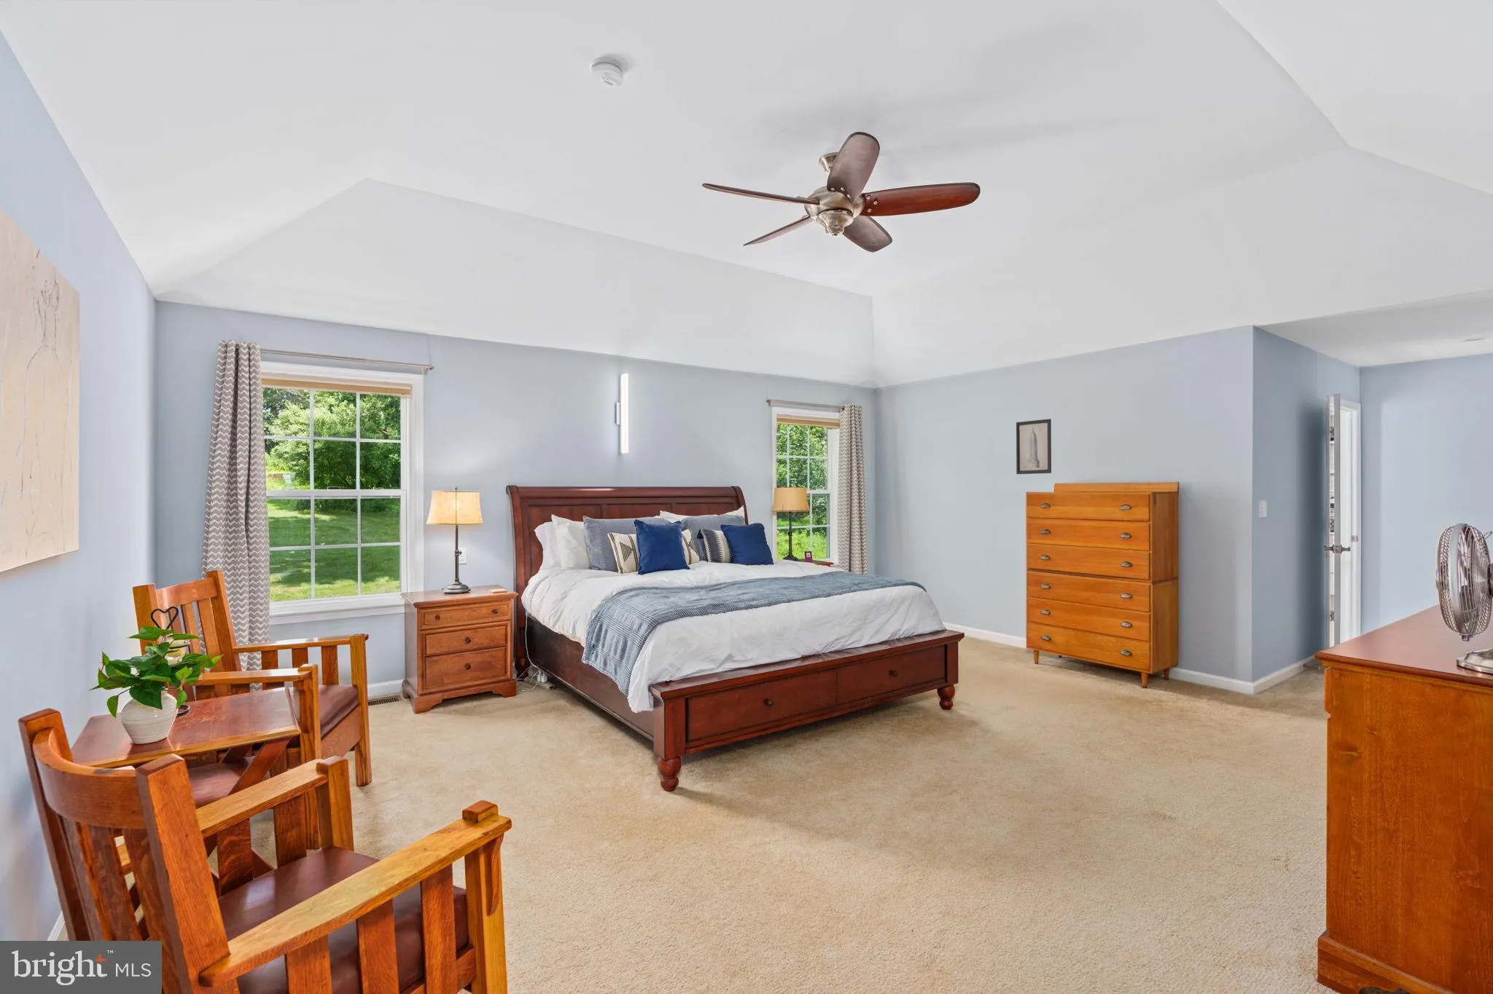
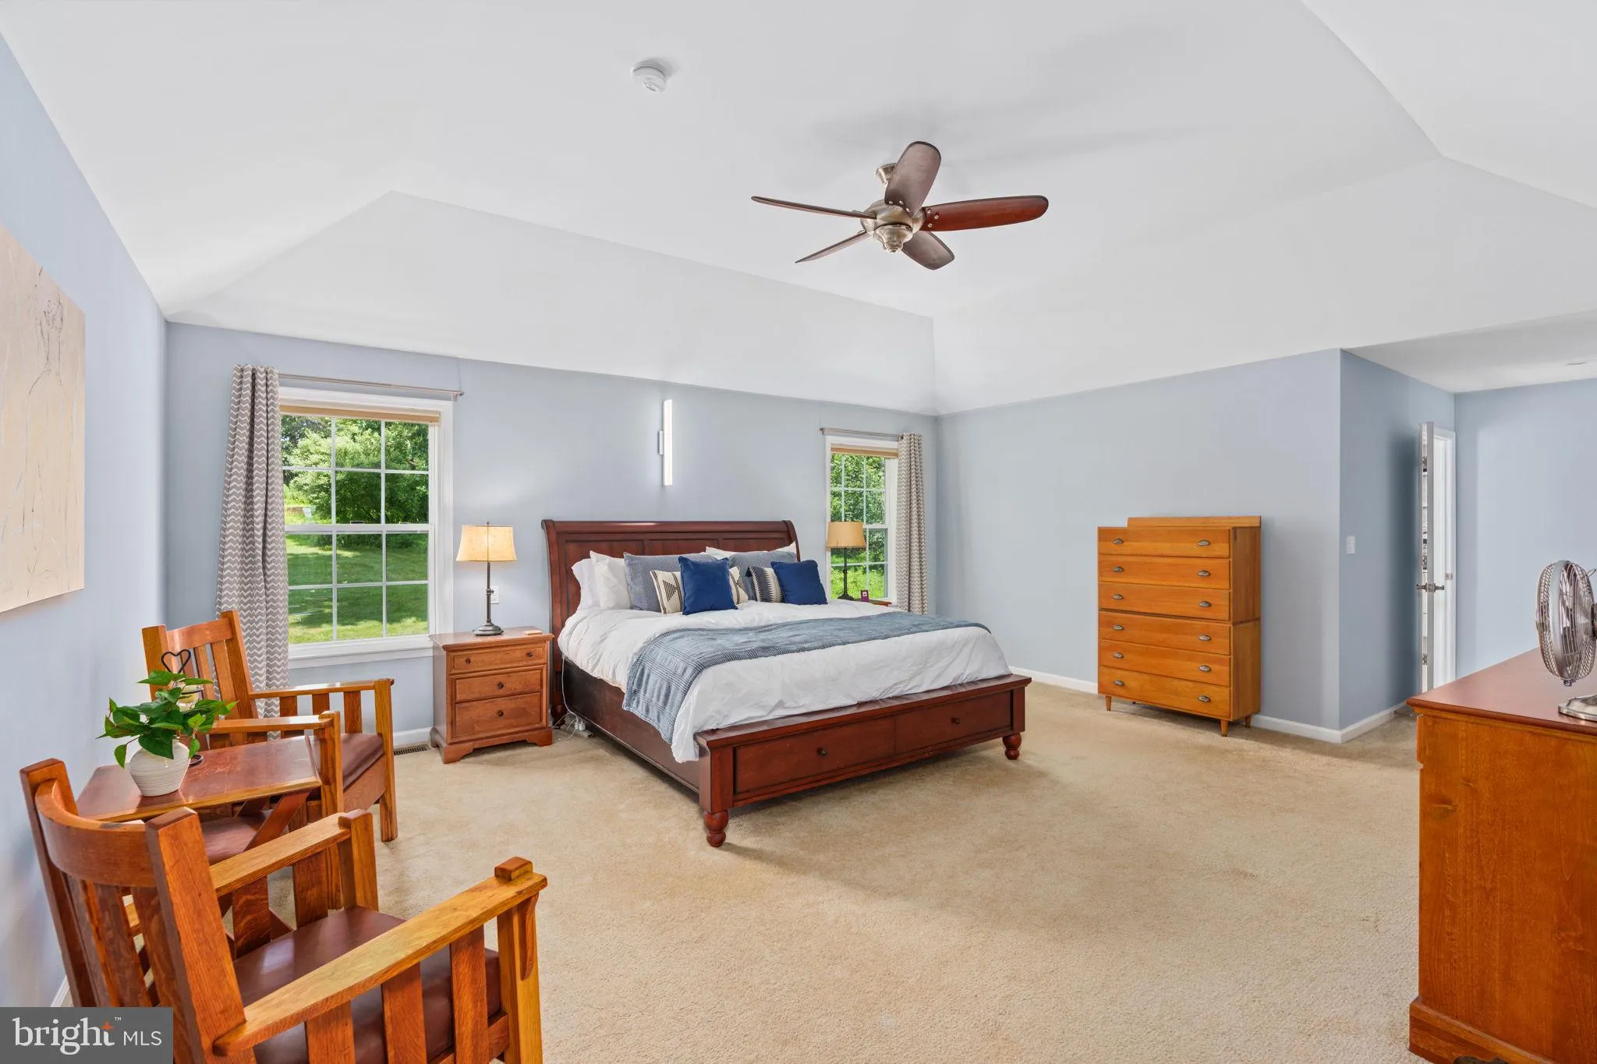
- wall art [1016,418,1052,475]
